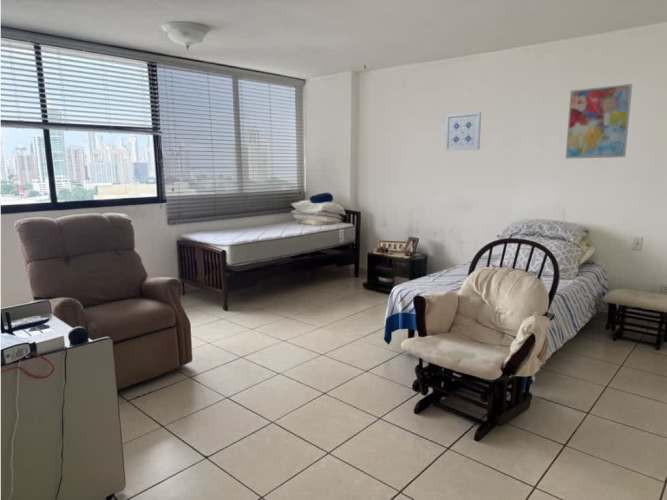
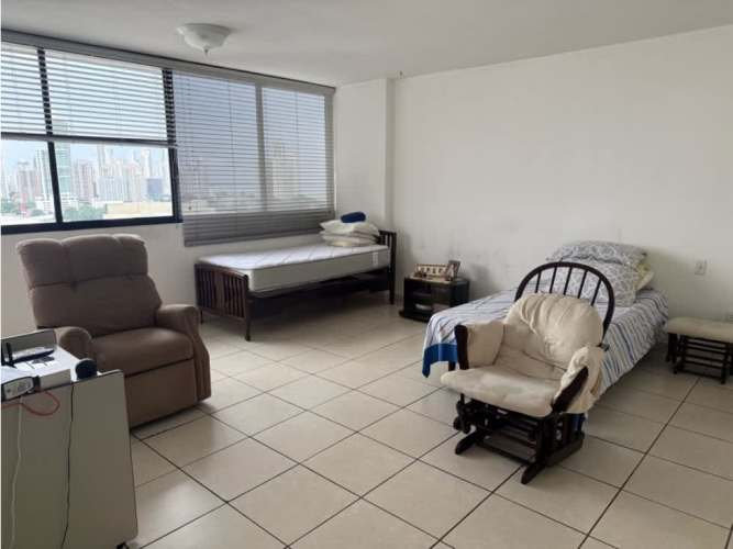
- wall art [565,83,633,160]
- wall art [444,111,482,152]
